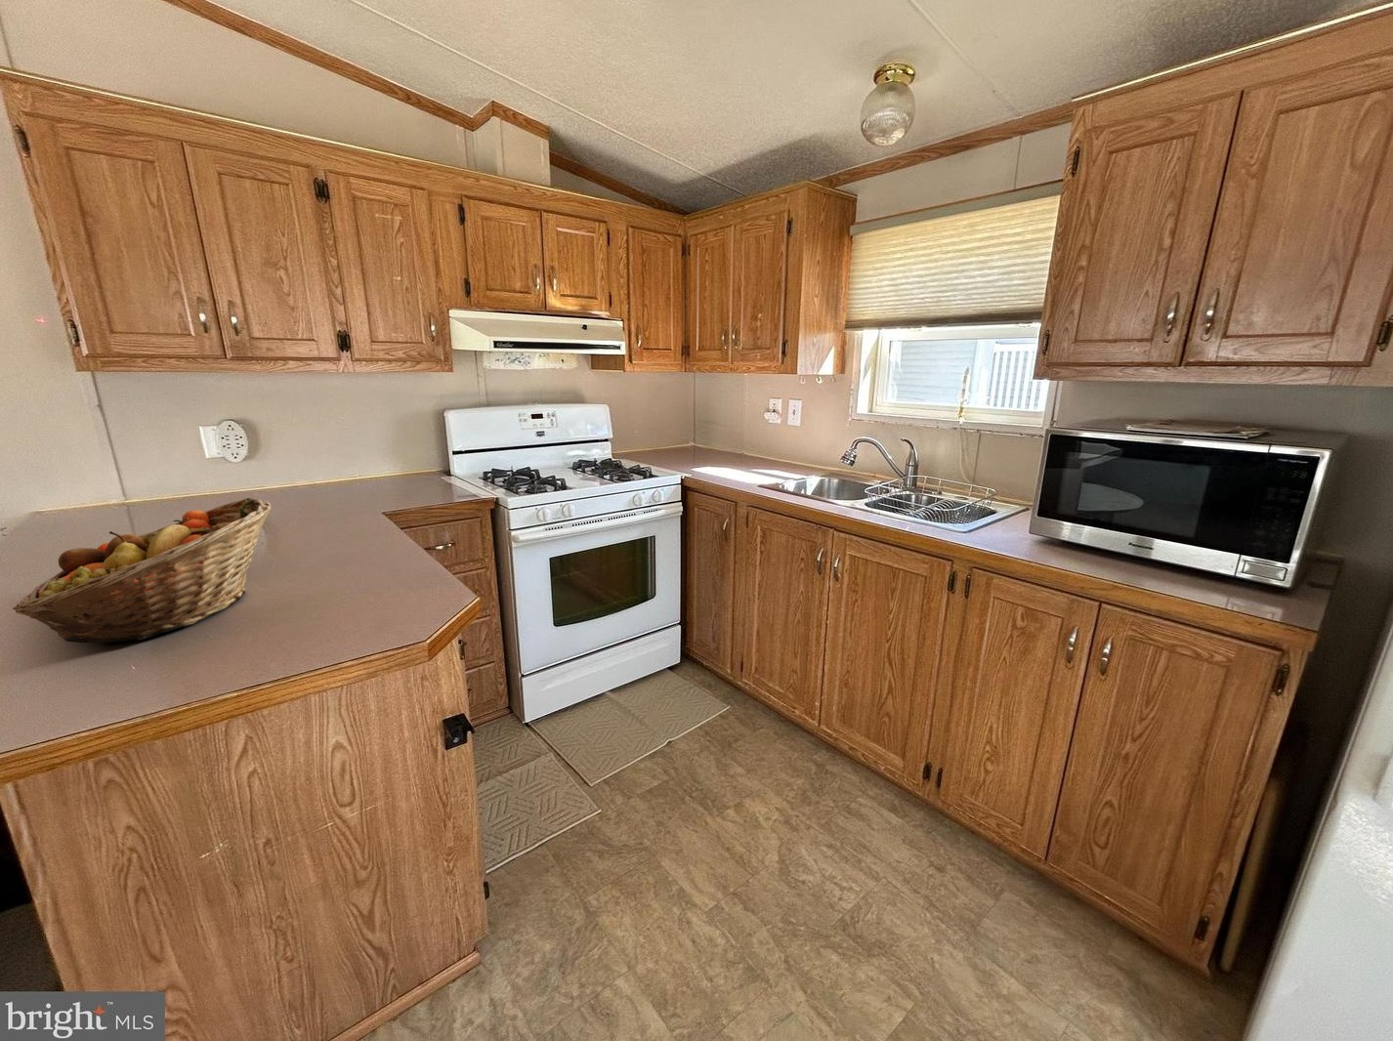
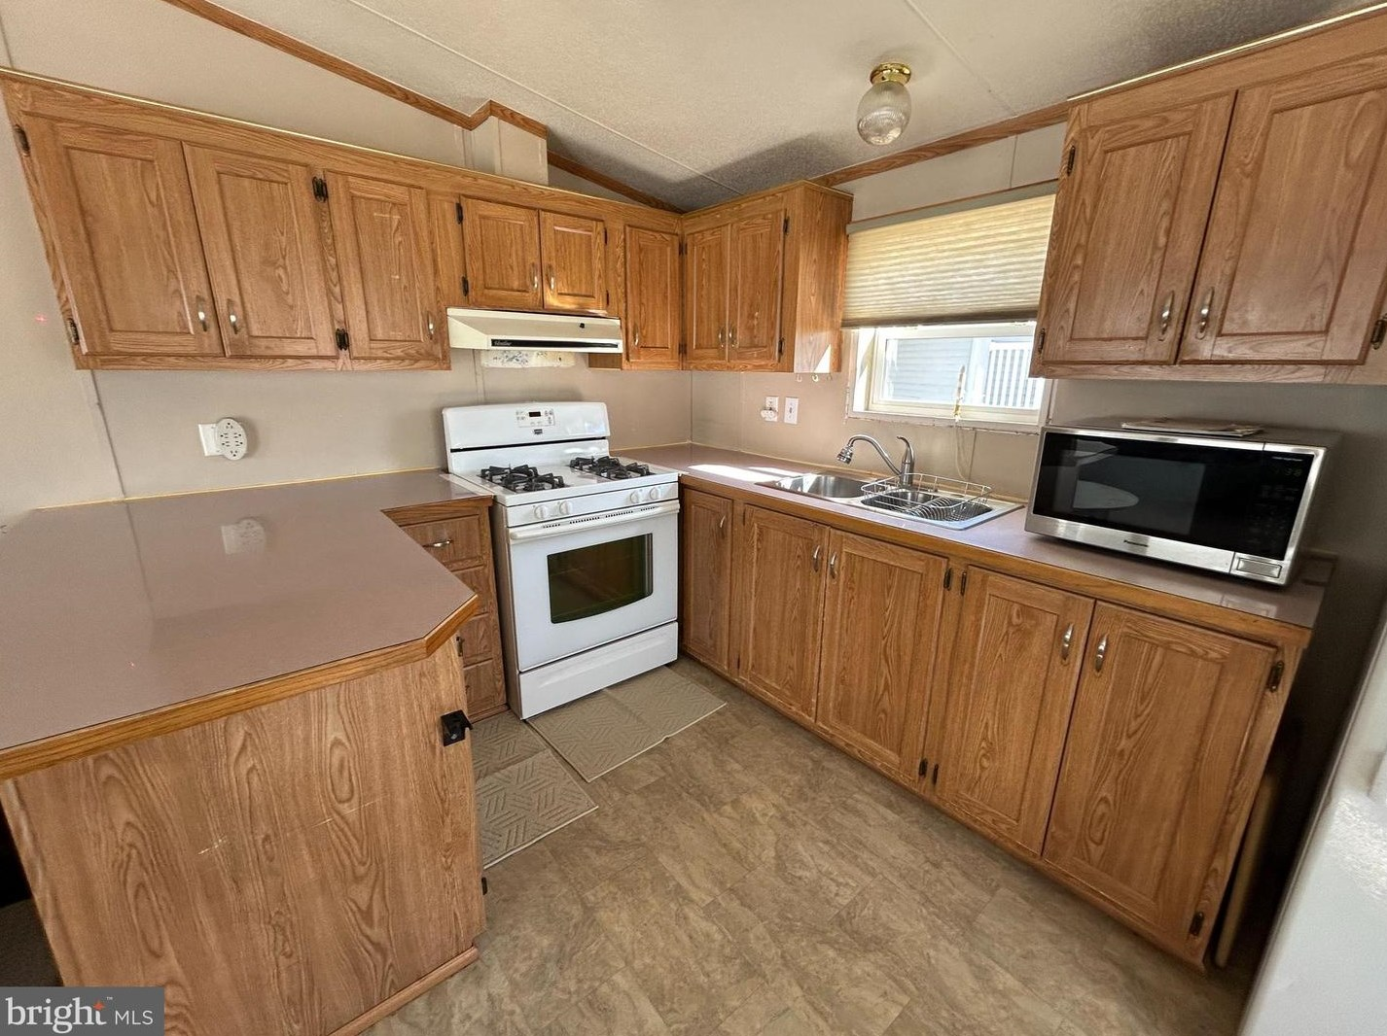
- fruit basket [12,498,271,644]
